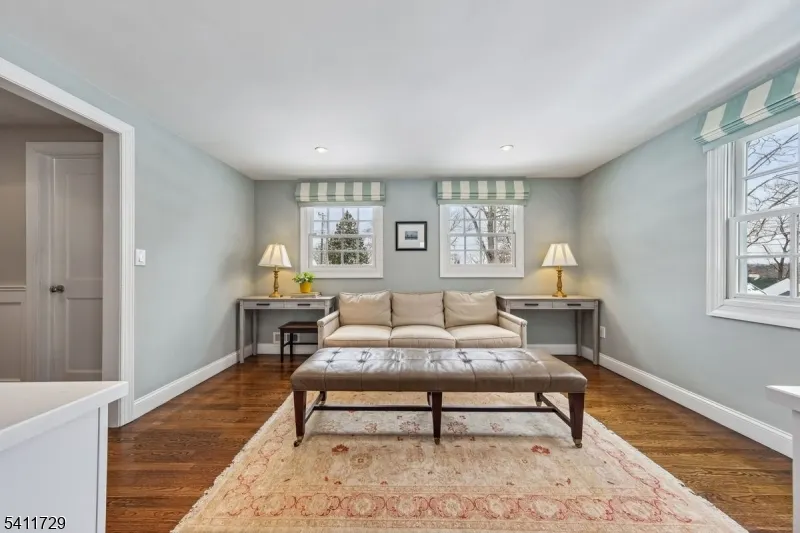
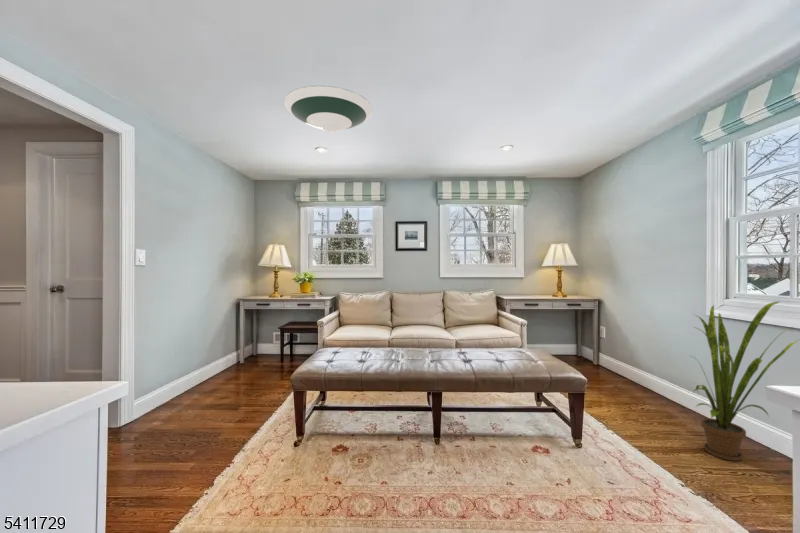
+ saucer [283,84,374,133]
+ house plant [690,300,799,462]
